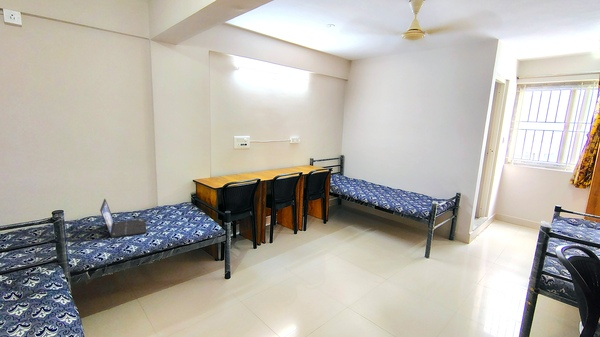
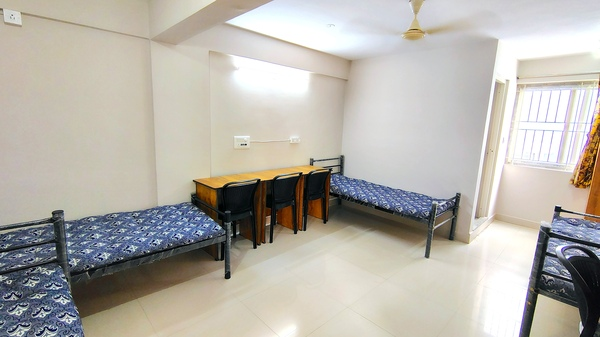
- laptop [99,198,148,239]
